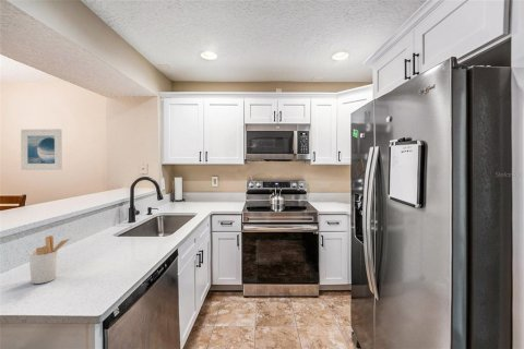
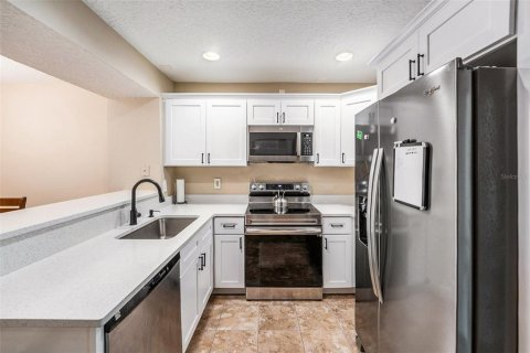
- utensil holder [28,234,72,285]
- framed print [20,128,63,171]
